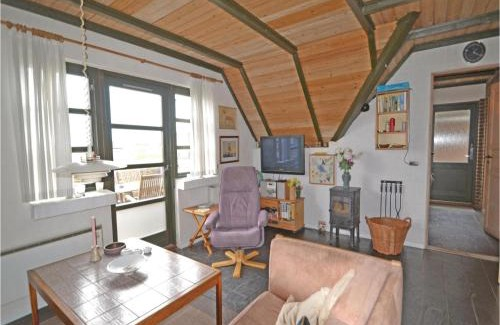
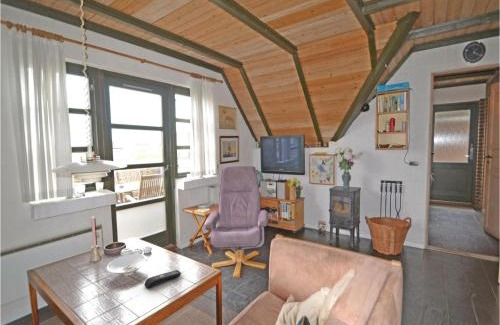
+ remote control [144,269,182,289]
